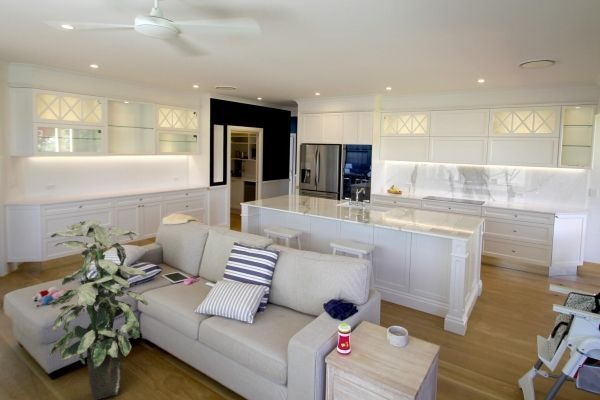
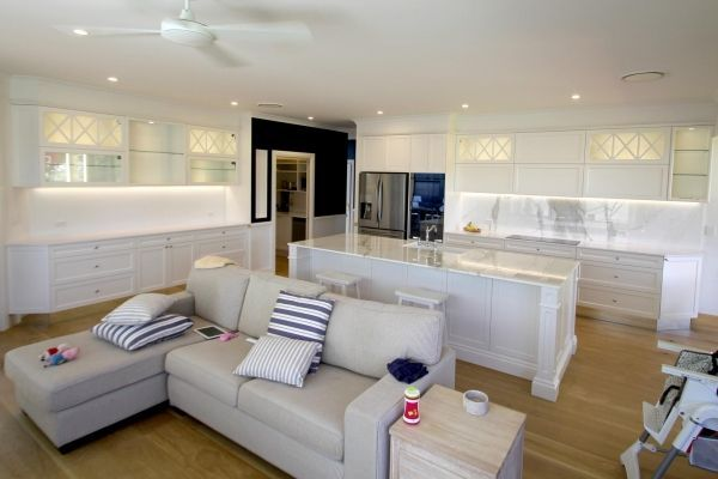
- indoor plant [49,219,149,400]
